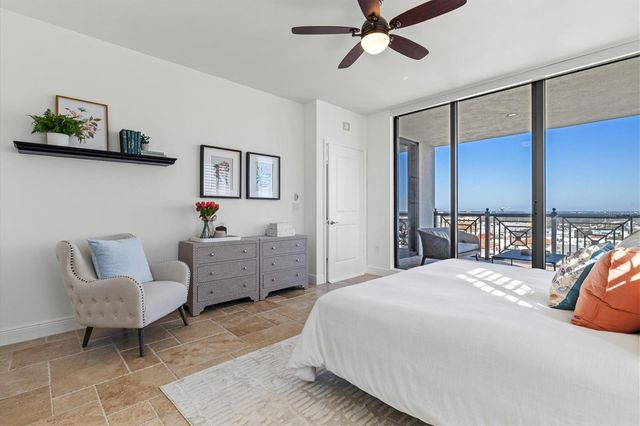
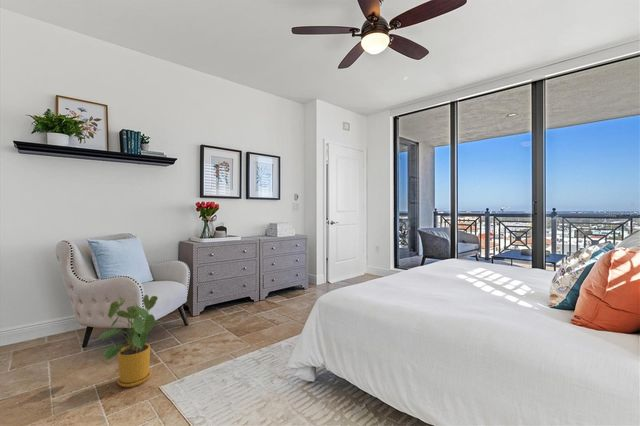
+ house plant [97,294,162,388]
